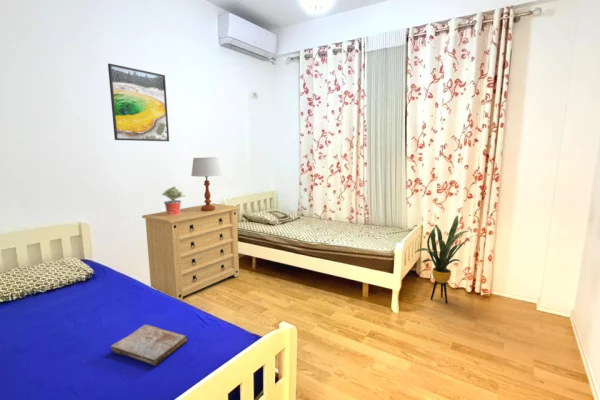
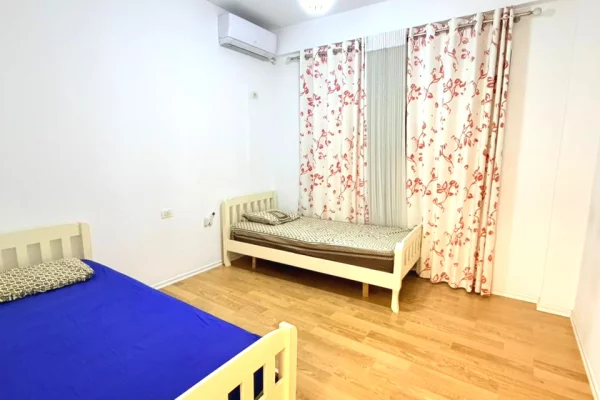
- dresser [141,202,241,301]
- table lamp [191,157,222,211]
- house plant [415,214,478,304]
- book [109,324,188,367]
- potted plant [161,186,186,215]
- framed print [107,62,170,142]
